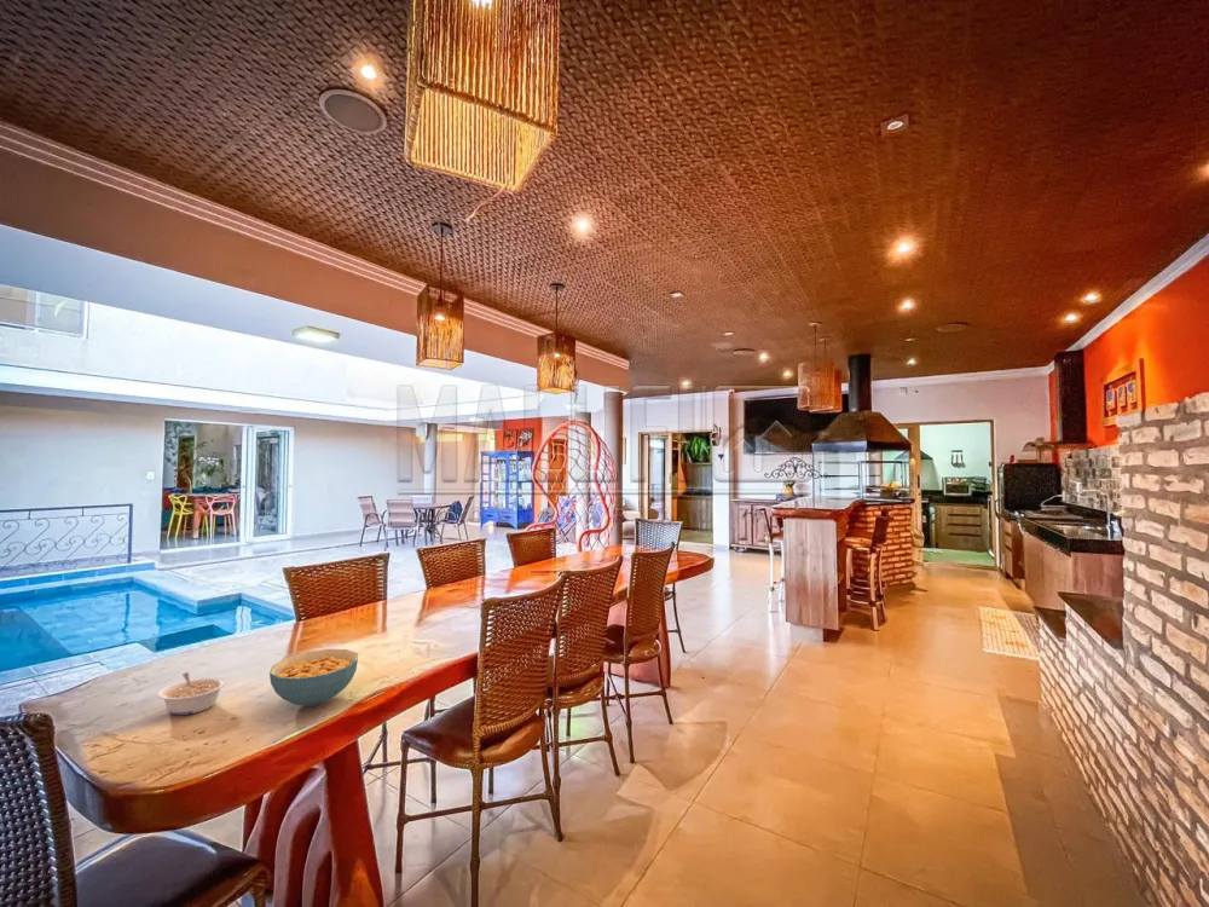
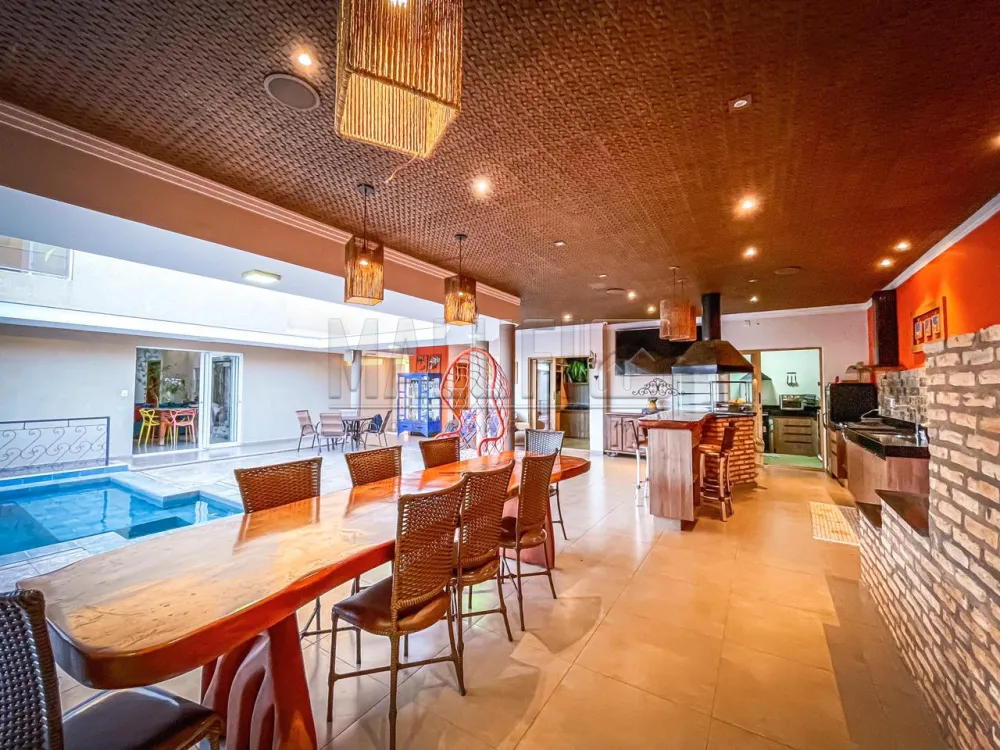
- legume [157,671,227,716]
- cereal bowl [268,648,359,707]
